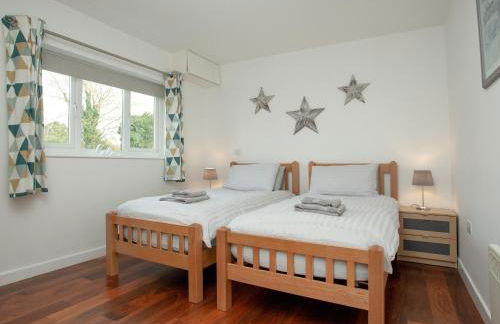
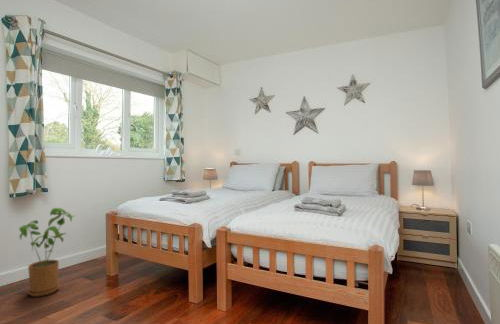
+ house plant [18,207,75,297]
